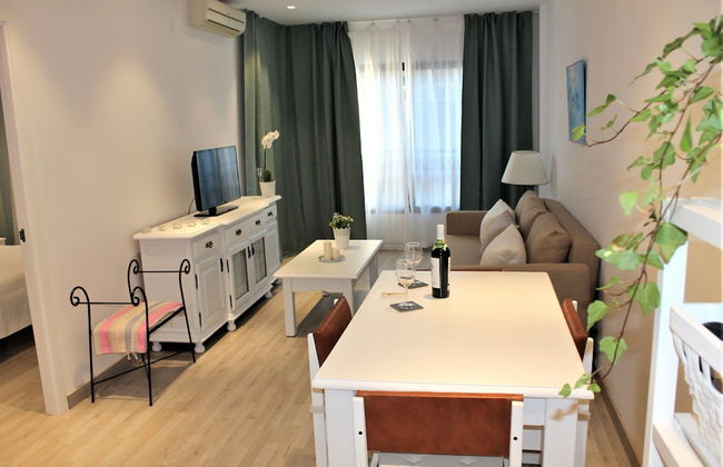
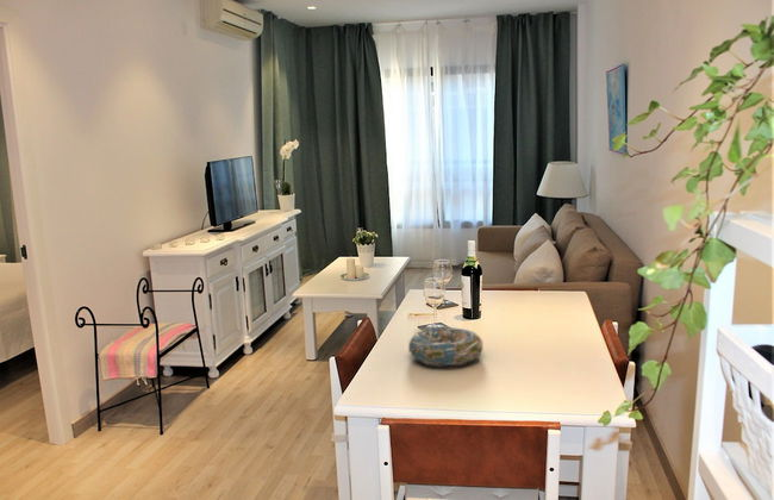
+ decorative bowl [407,325,483,368]
